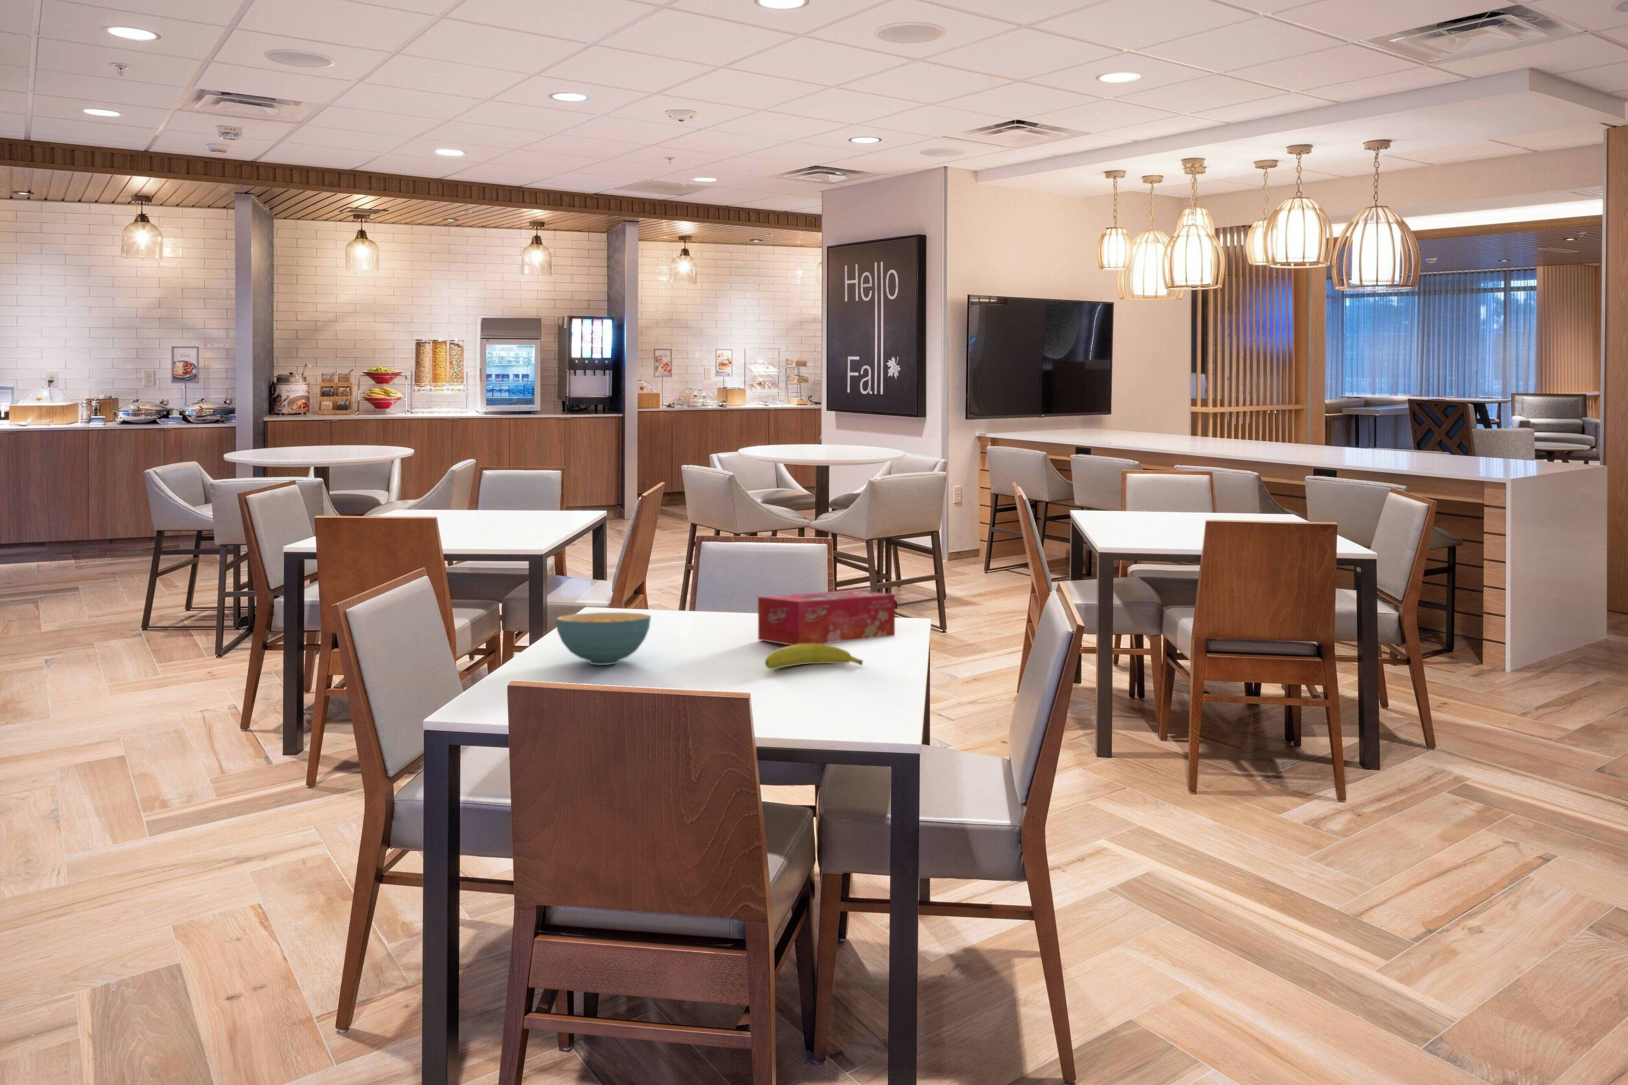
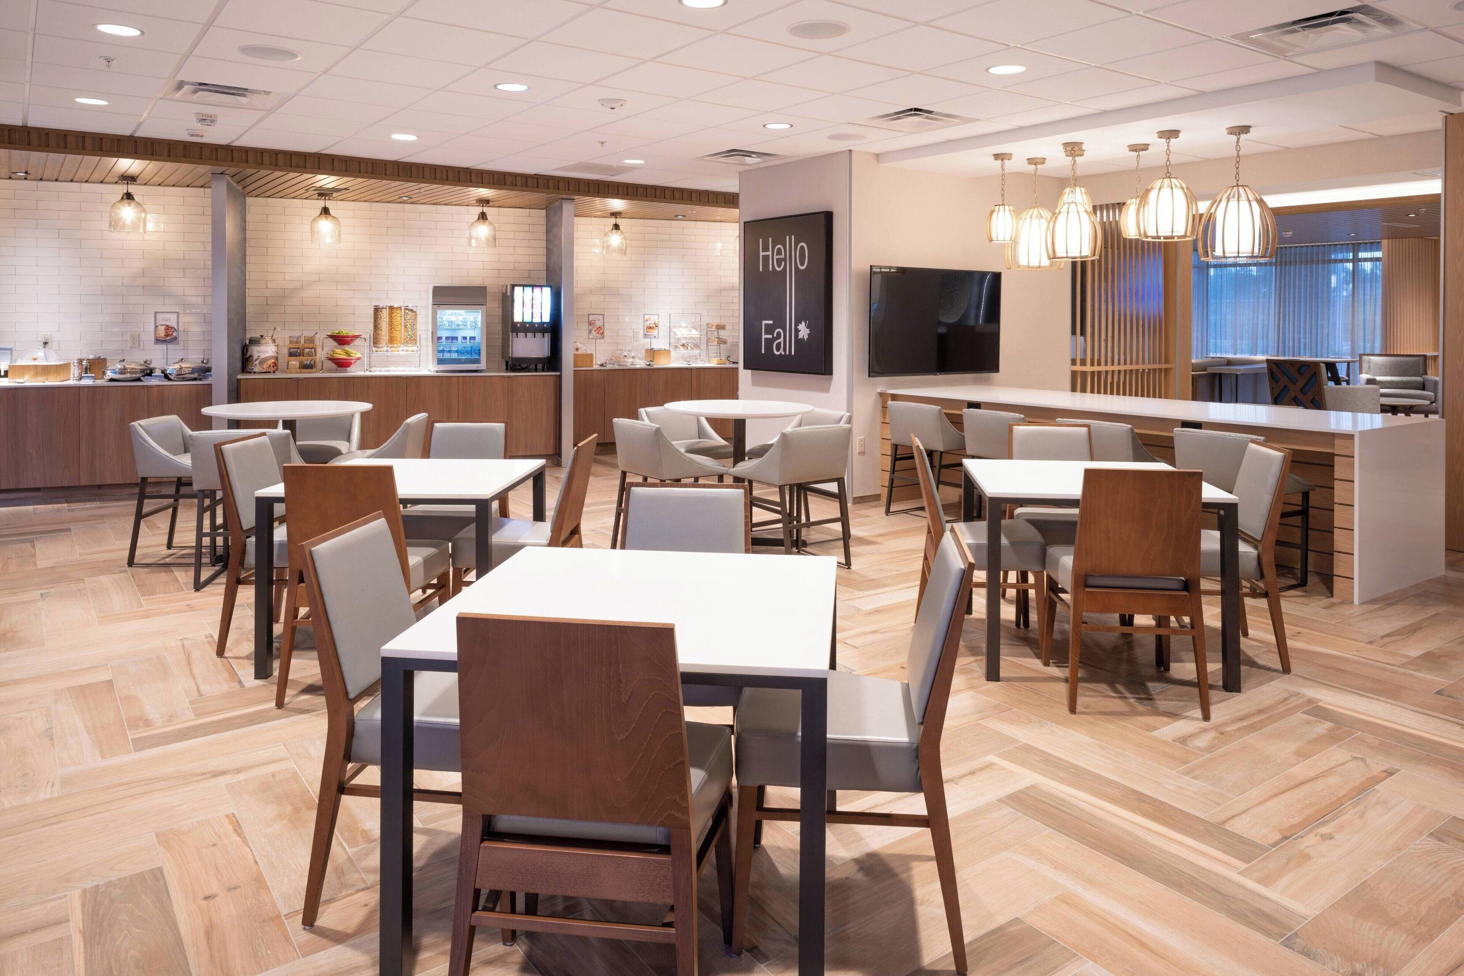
- fruit [764,643,864,670]
- tissue box [757,590,895,645]
- cereal bowl [555,612,652,665]
